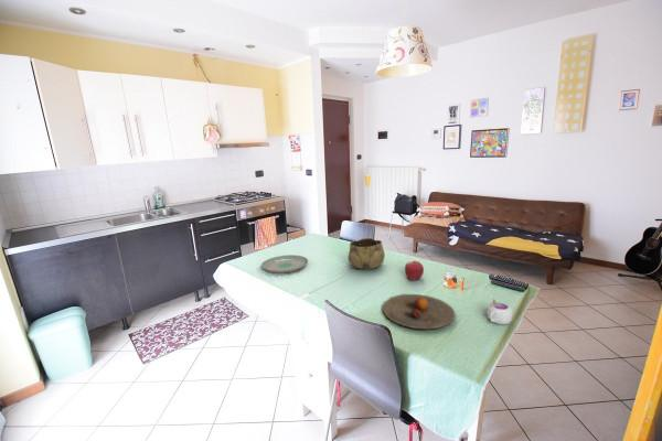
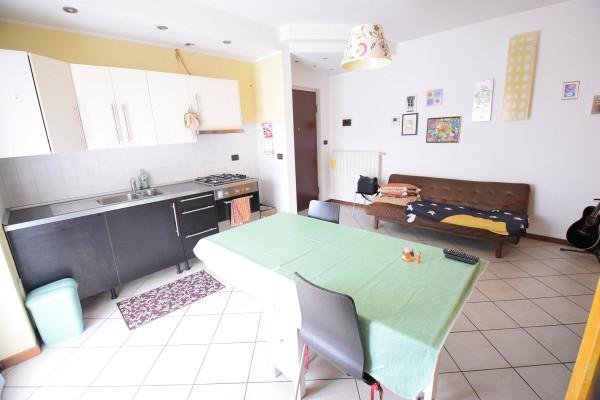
- plate [260,254,309,273]
- apple [404,260,425,281]
- decorative bowl [348,237,386,271]
- plate [382,293,457,330]
- mug [487,298,513,325]
